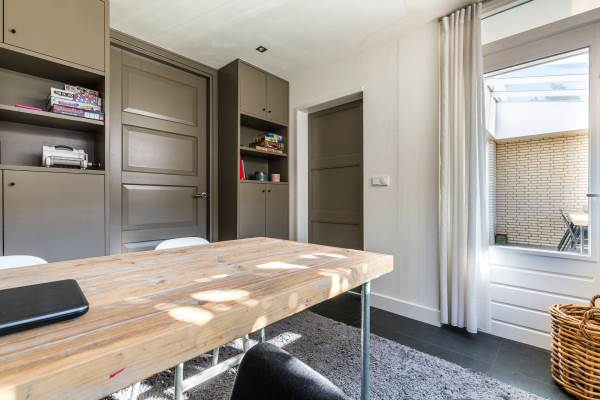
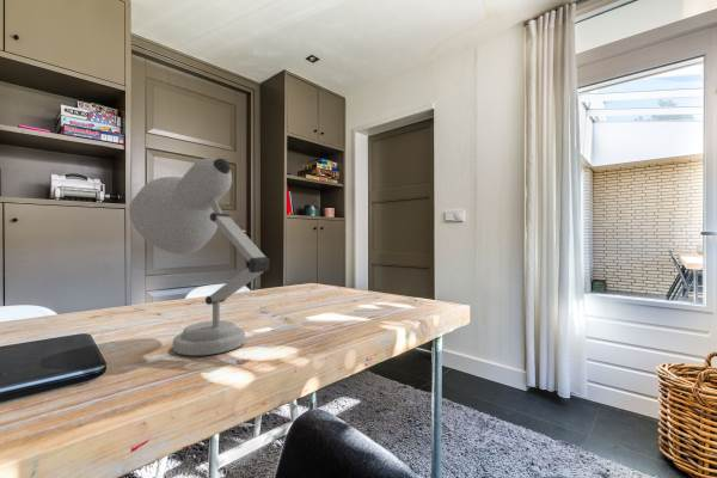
+ desk lamp [128,157,271,357]
